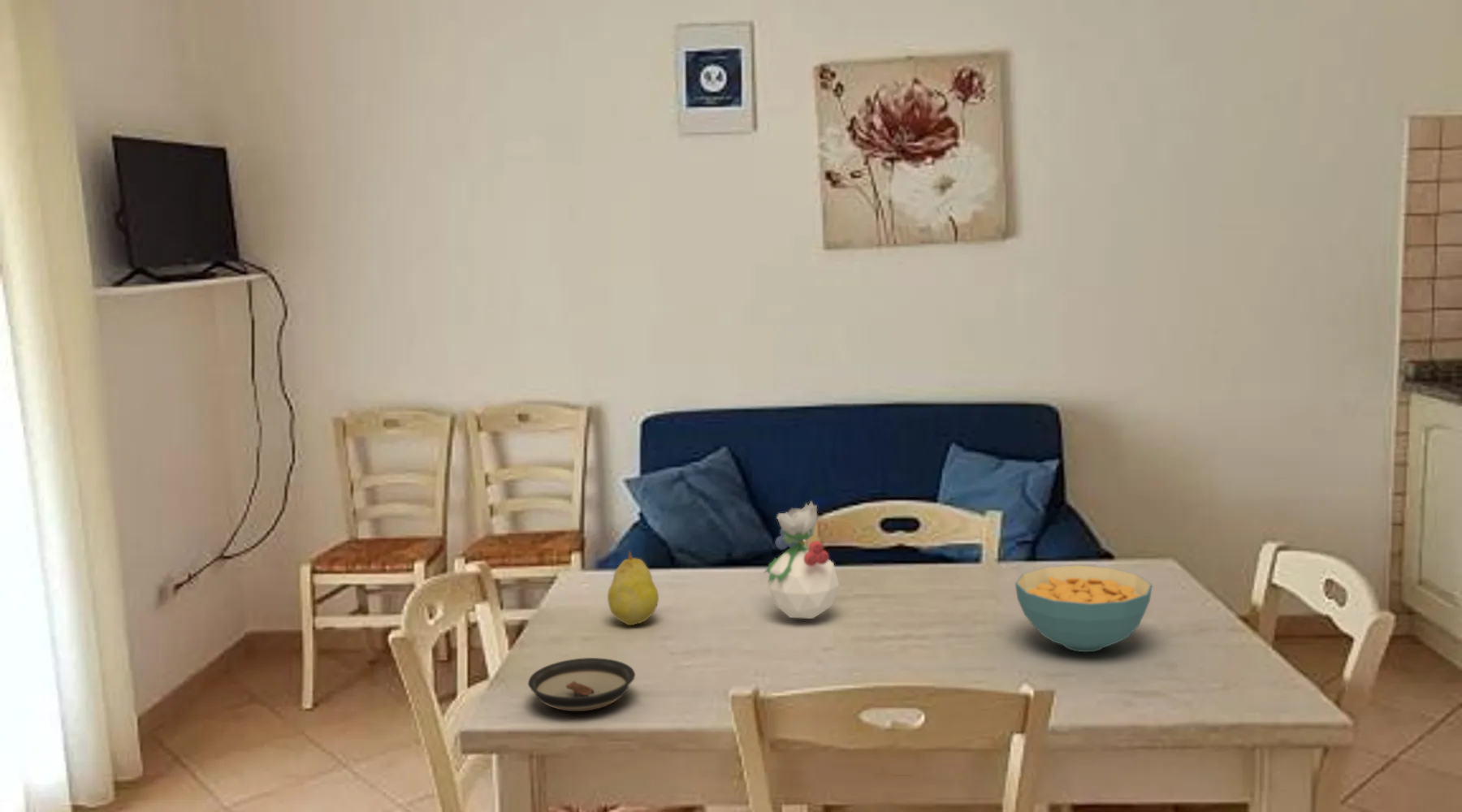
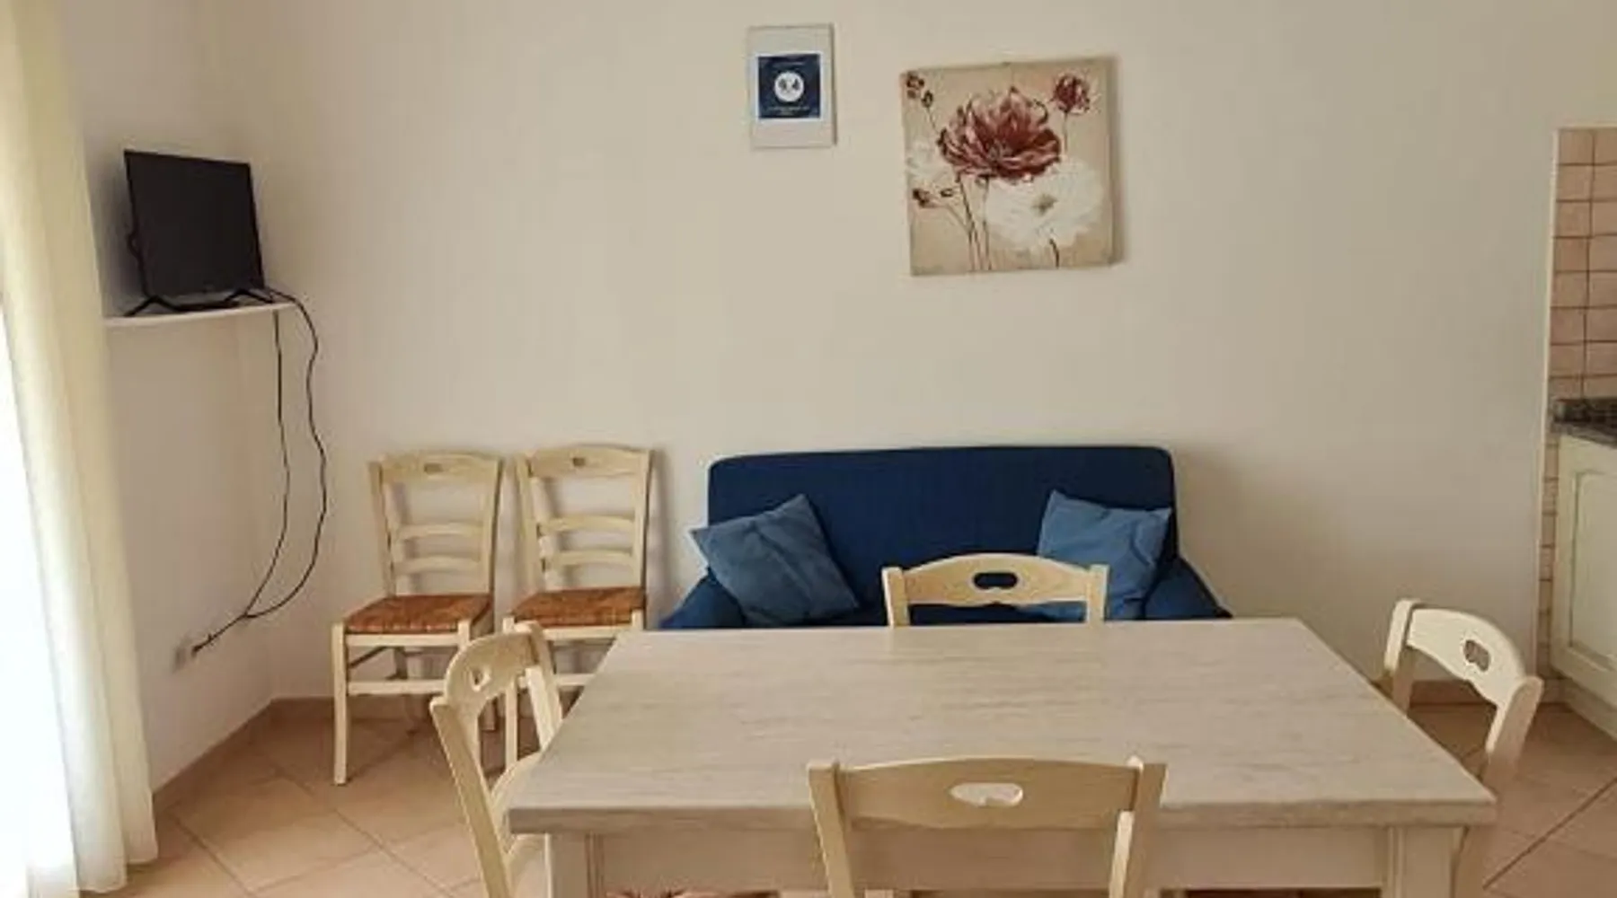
- saucer [527,657,636,712]
- fruit [607,551,660,626]
- cereal bowl [1014,564,1153,653]
- toy figurine [763,500,840,620]
